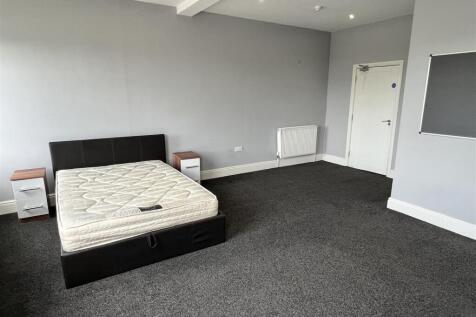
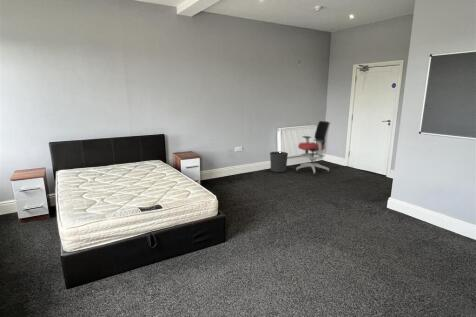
+ office chair [295,120,331,176]
+ waste bin [269,151,289,173]
